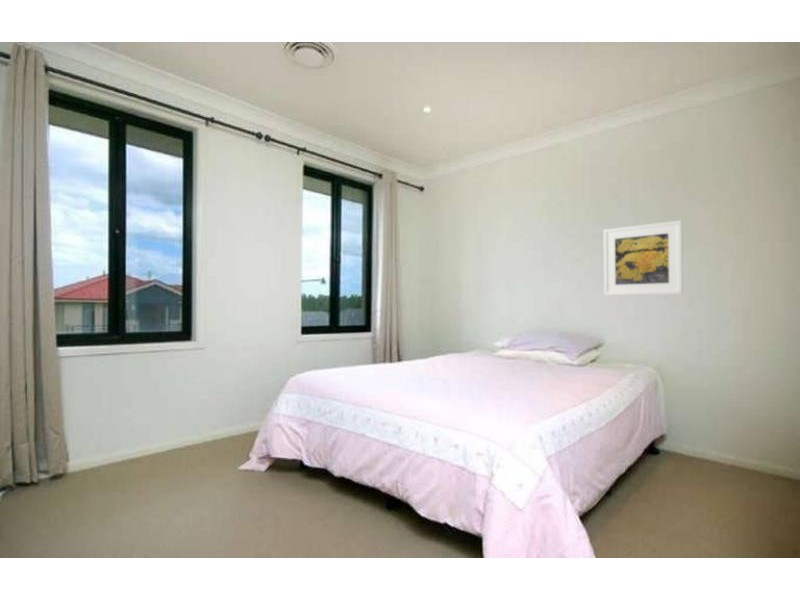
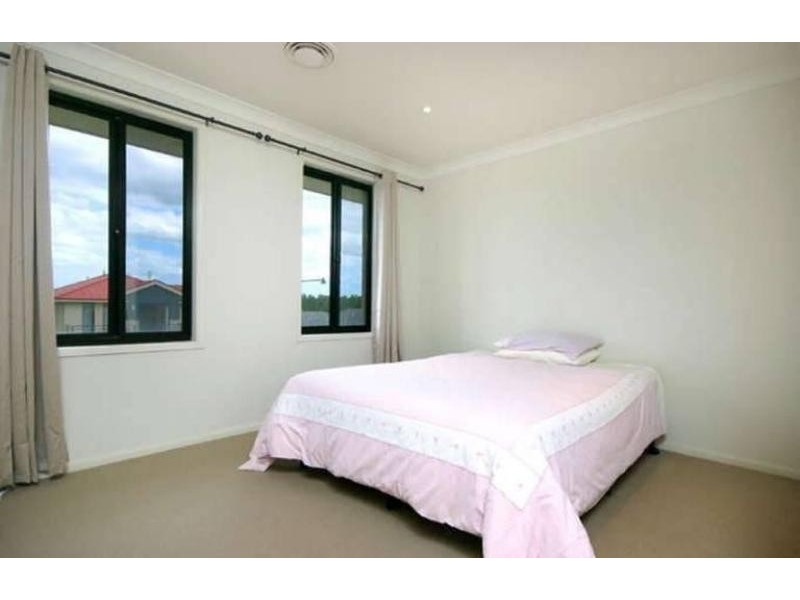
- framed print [603,219,684,297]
